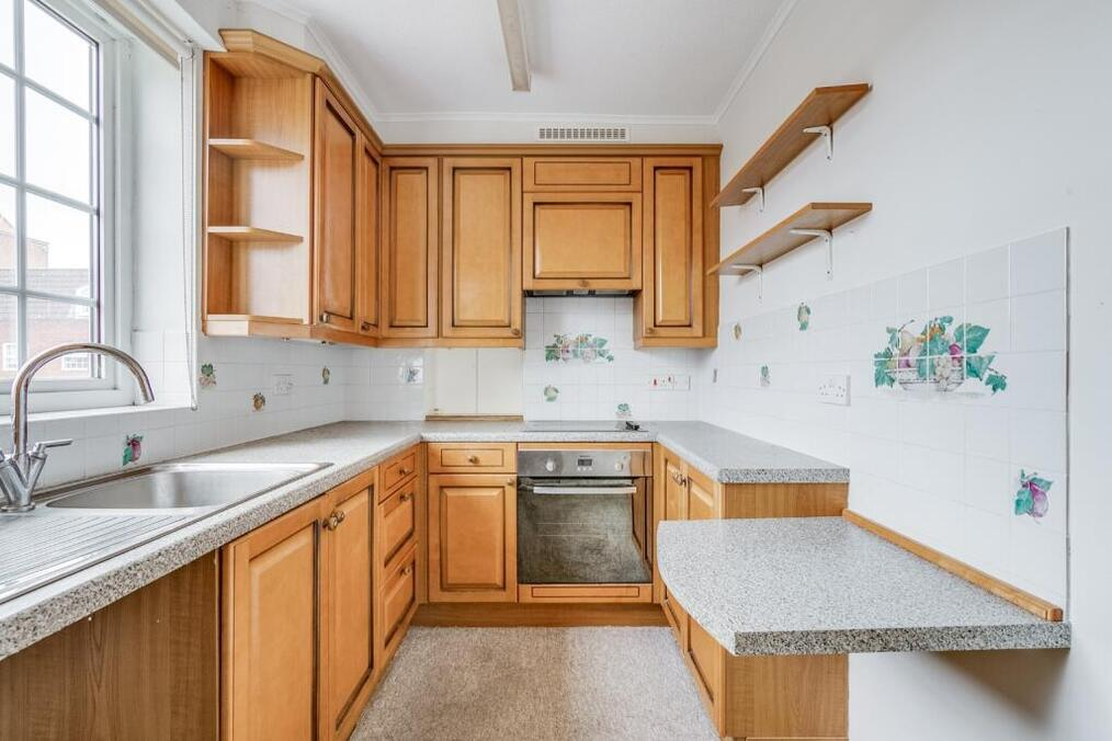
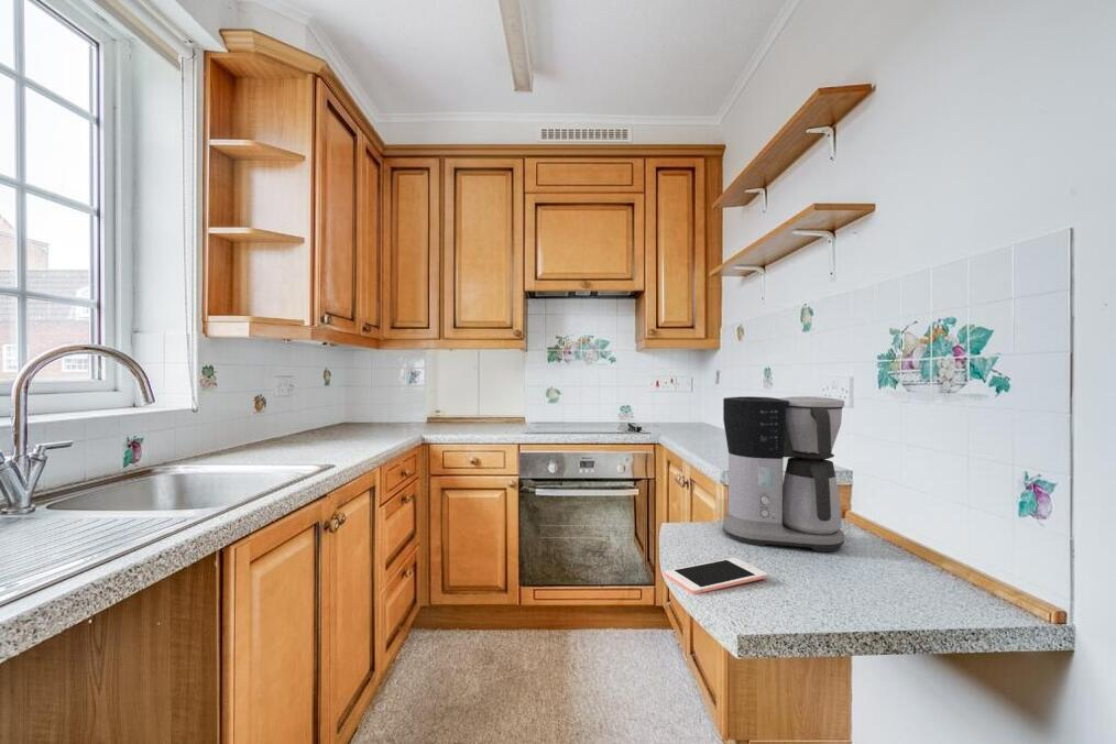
+ coffee maker [722,395,845,552]
+ cell phone [664,557,768,595]
